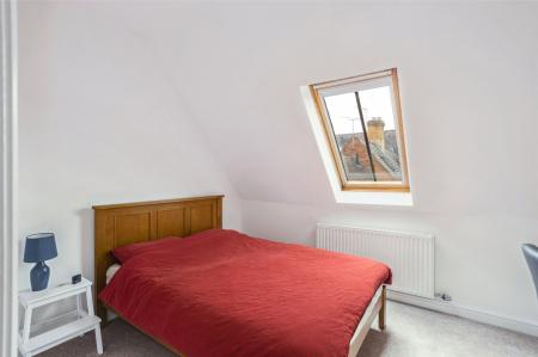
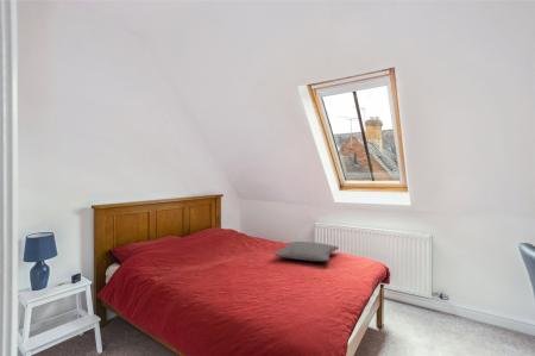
+ pillow [272,241,340,262]
